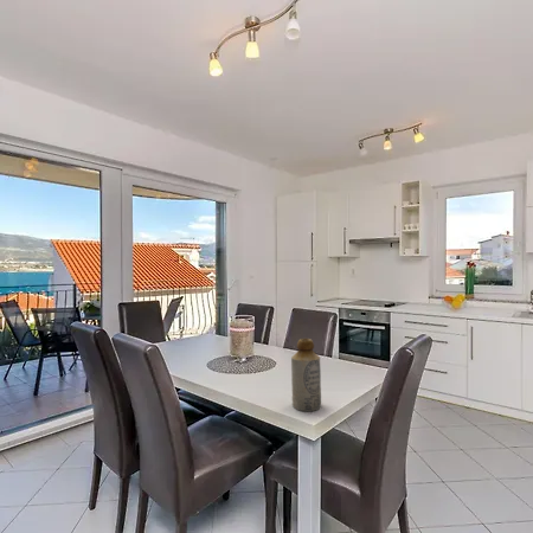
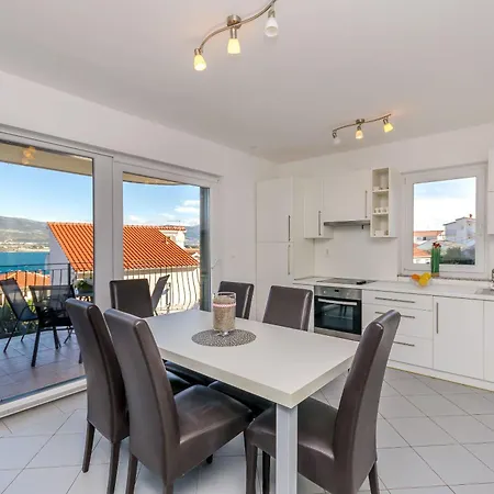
- bottle [290,338,322,412]
